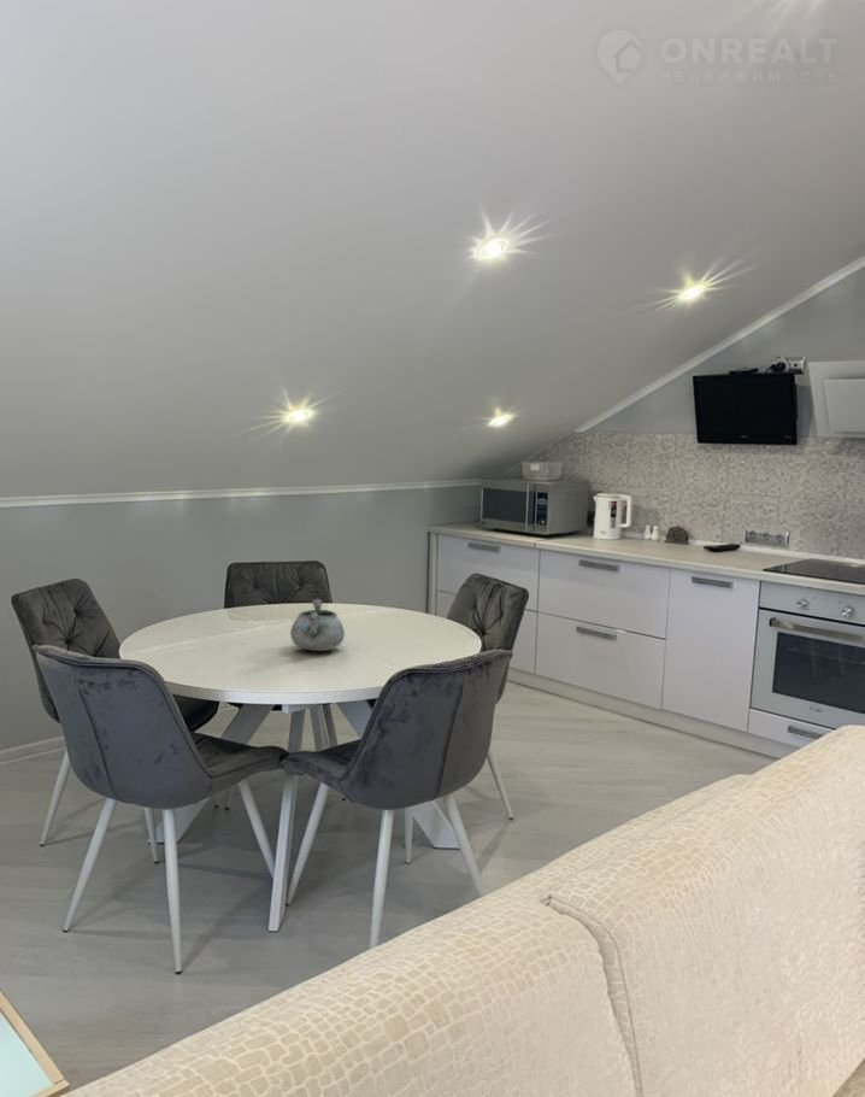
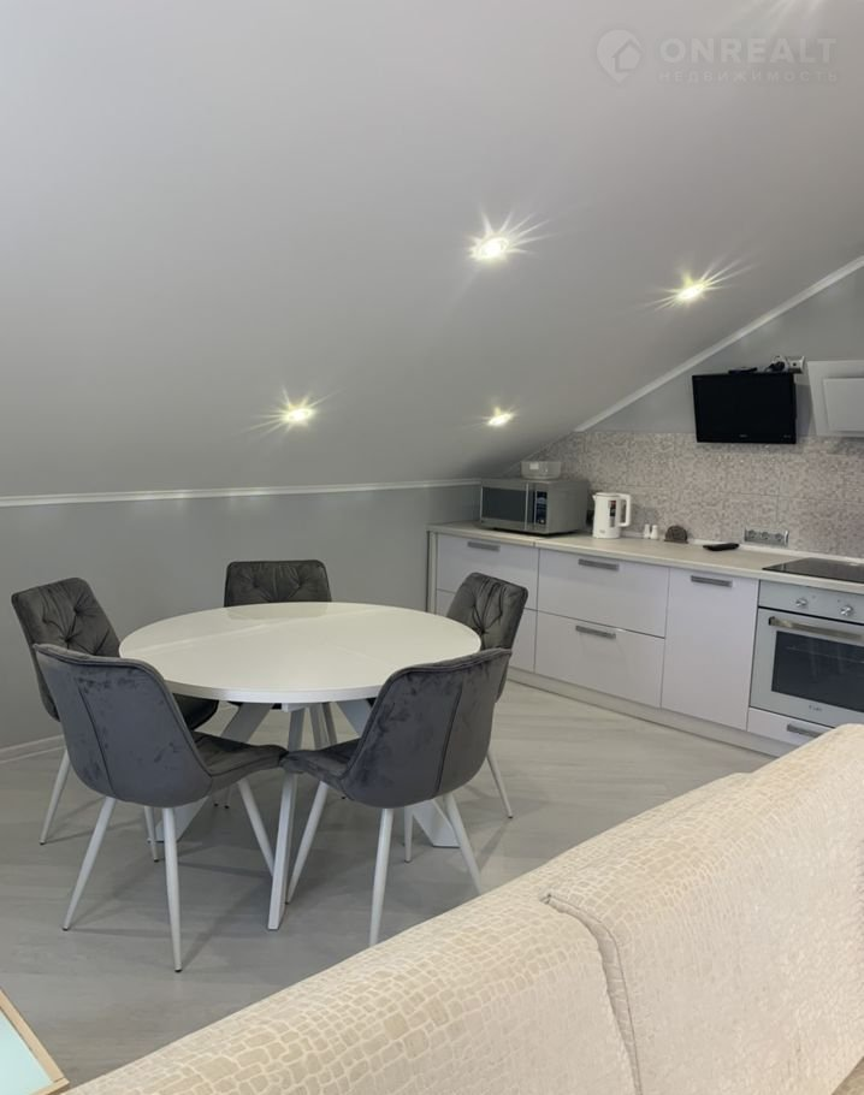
- decorative bowl [289,598,346,652]
